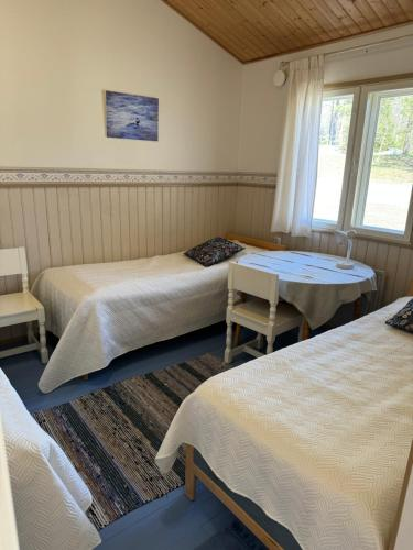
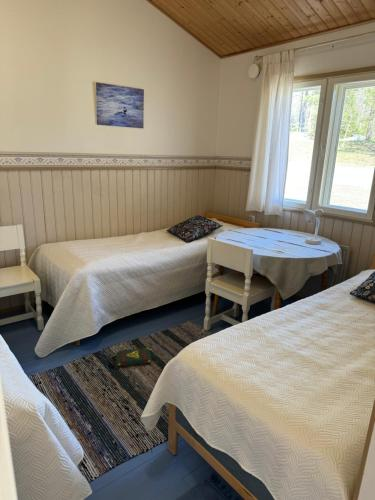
+ book [115,347,153,367]
